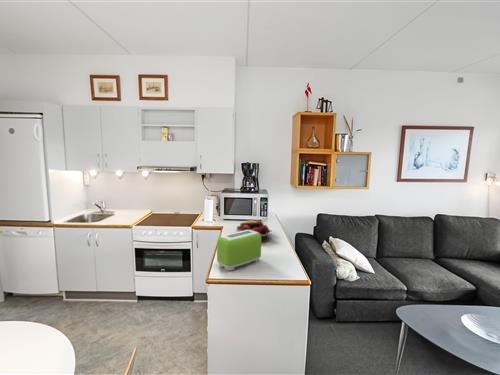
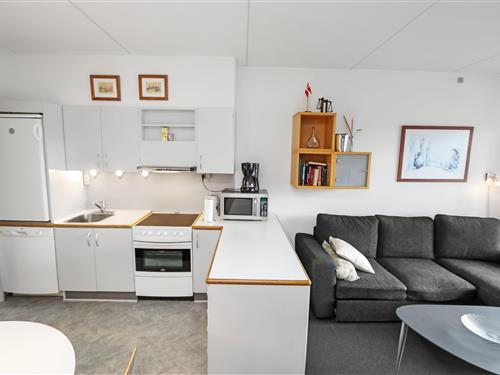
- toaster [216,230,262,271]
- fruit basket [235,219,273,242]
